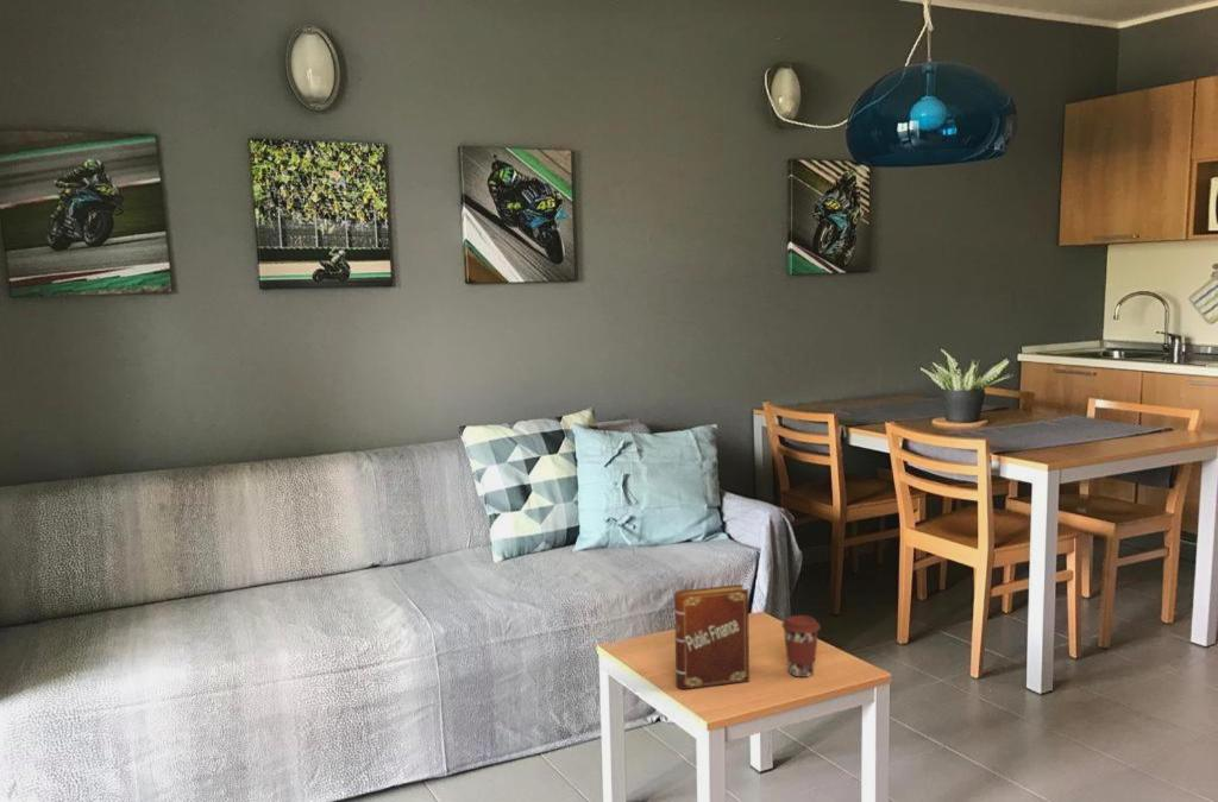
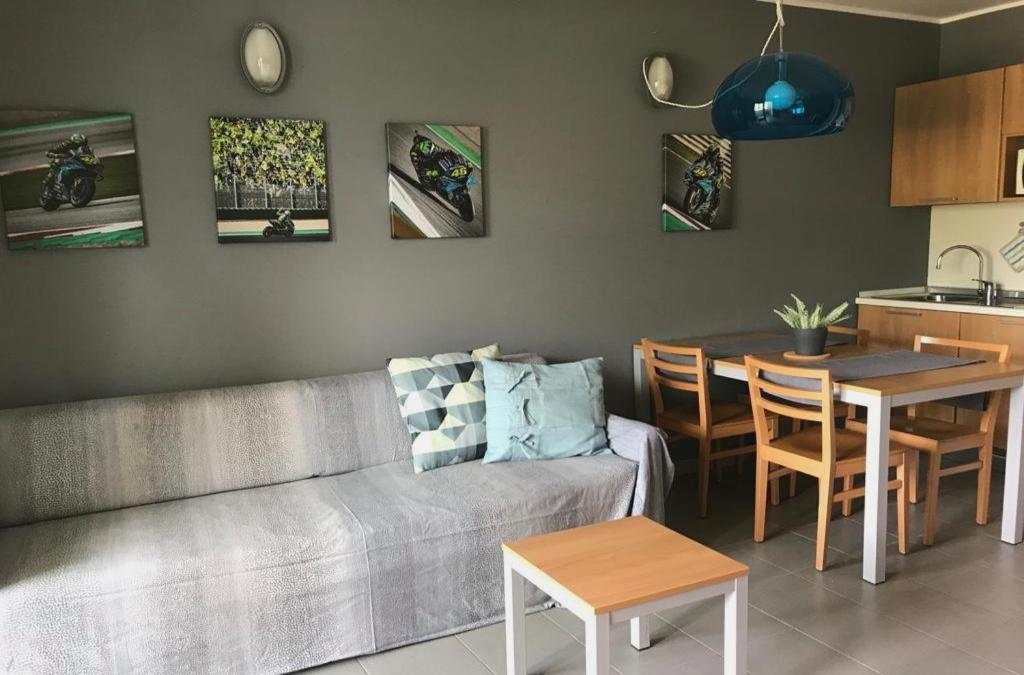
- book [673,583,751,690]
- coffee cup [780,614,822,678]
